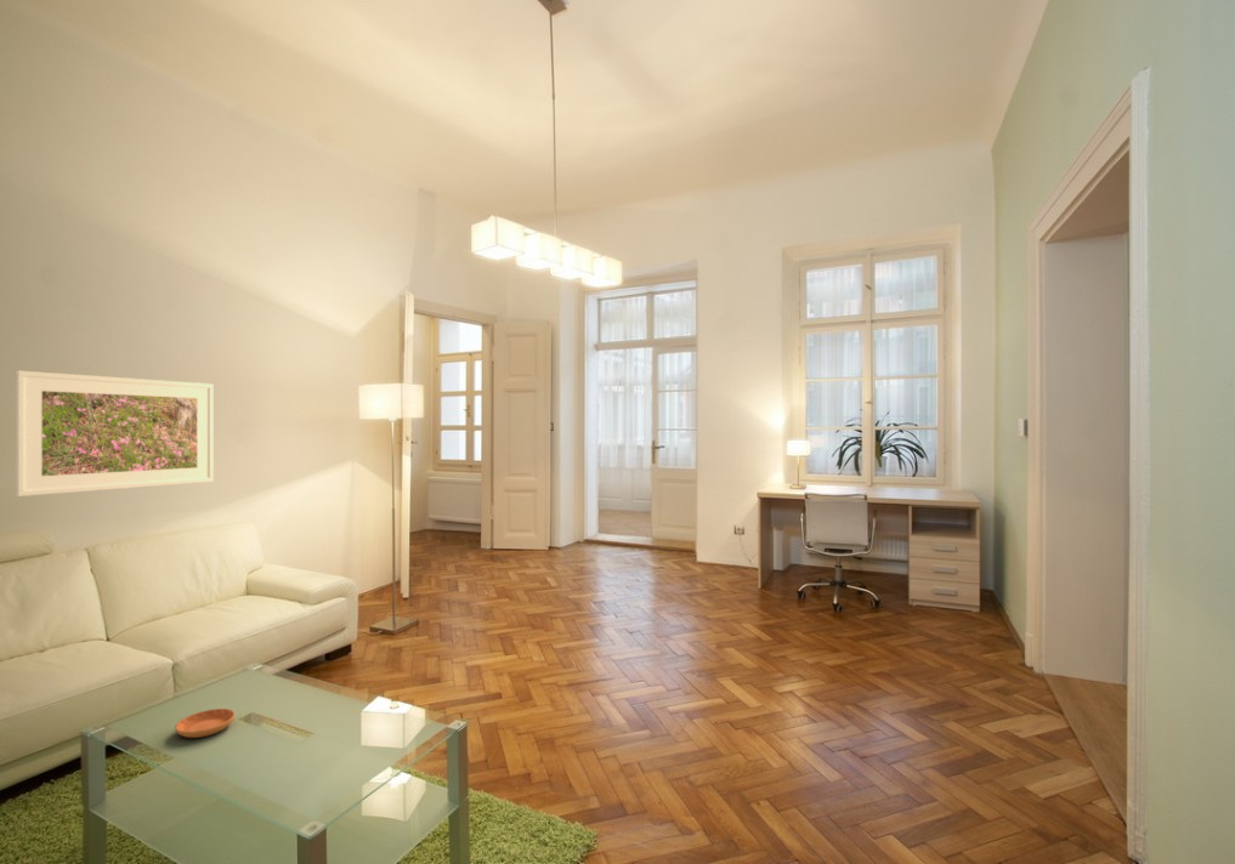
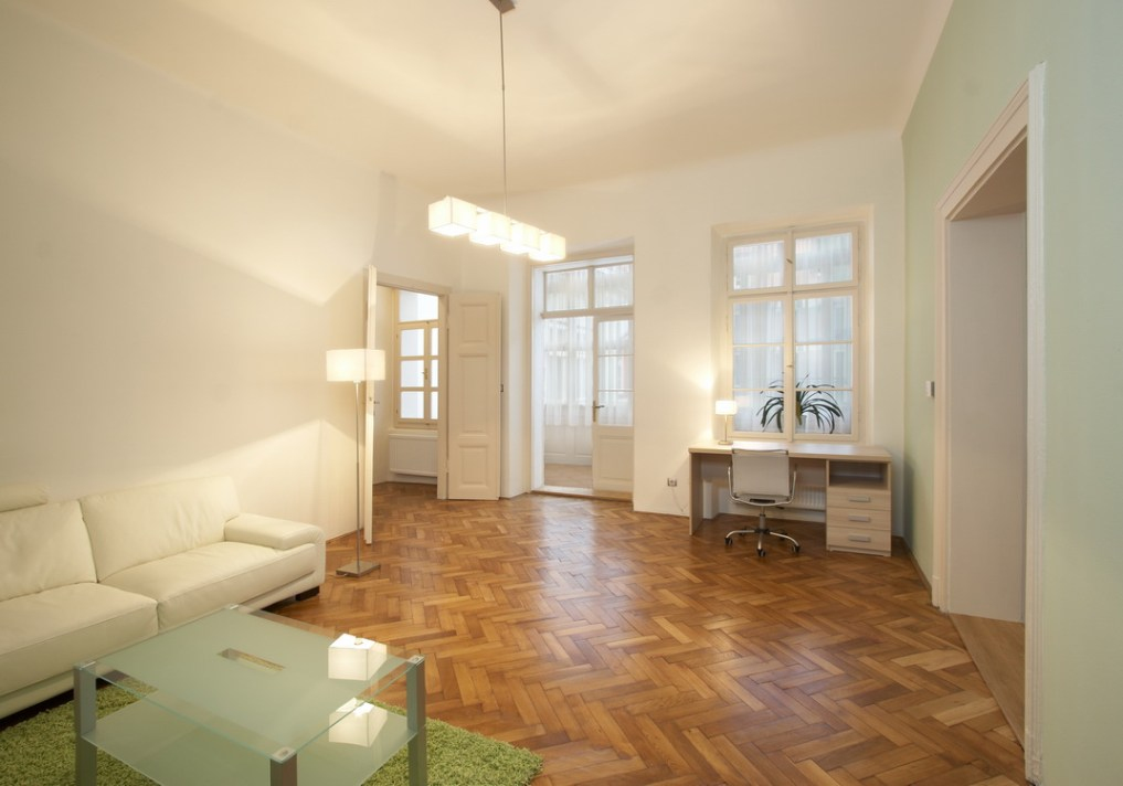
- saucer [174,707,237,739]
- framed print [15,369,215,498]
